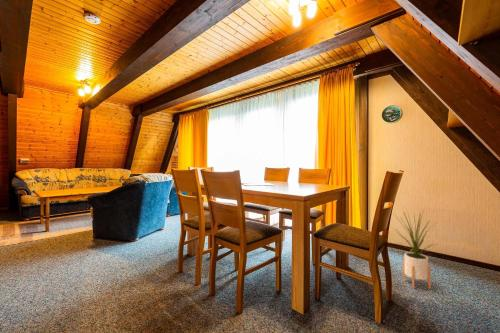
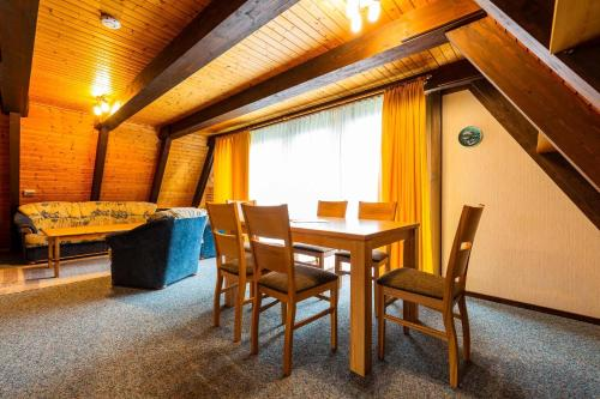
- house plant [391,206,442,290]
